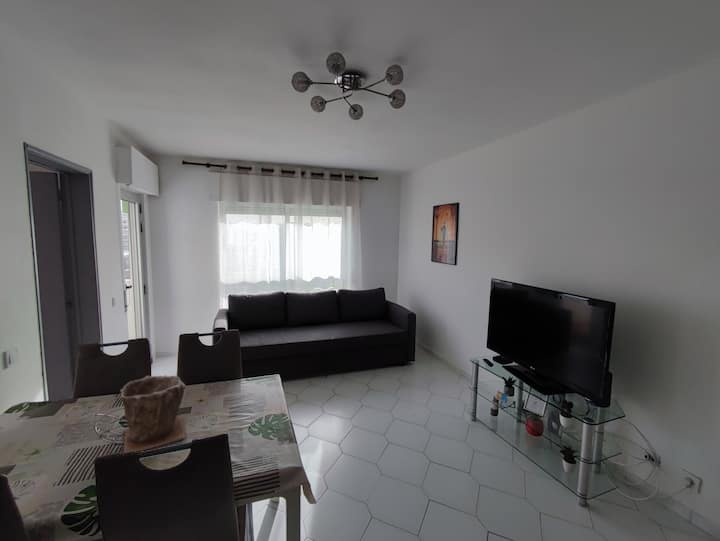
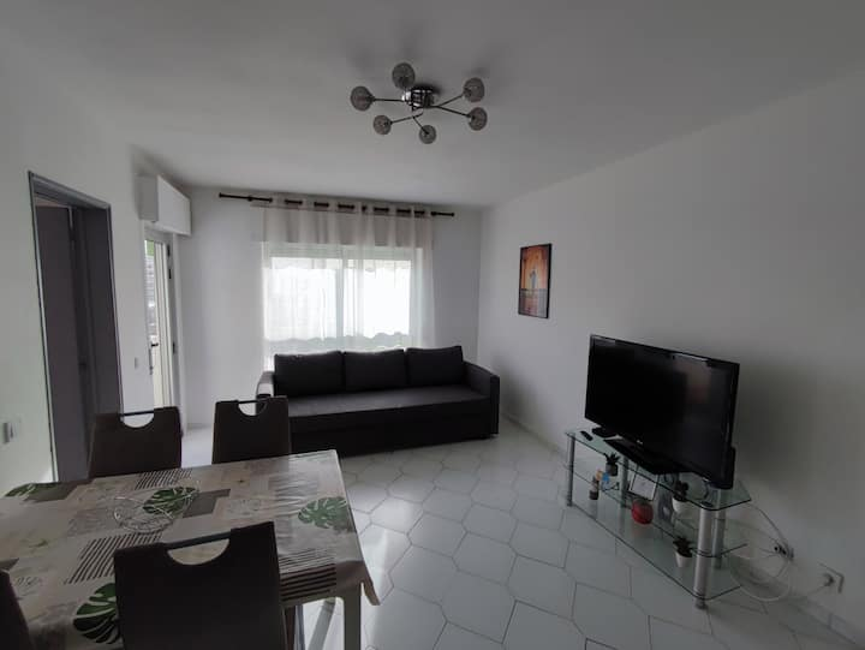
- plant pot [119,374,187,454]
